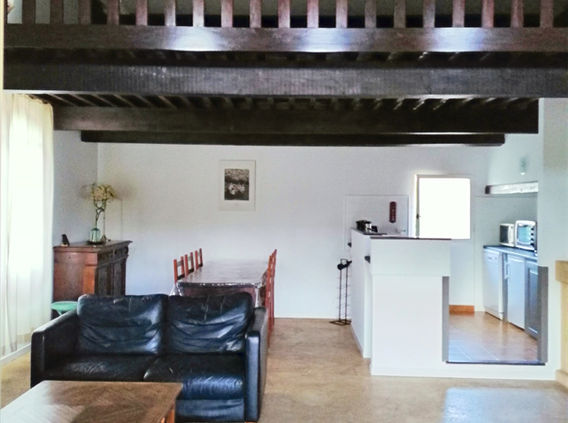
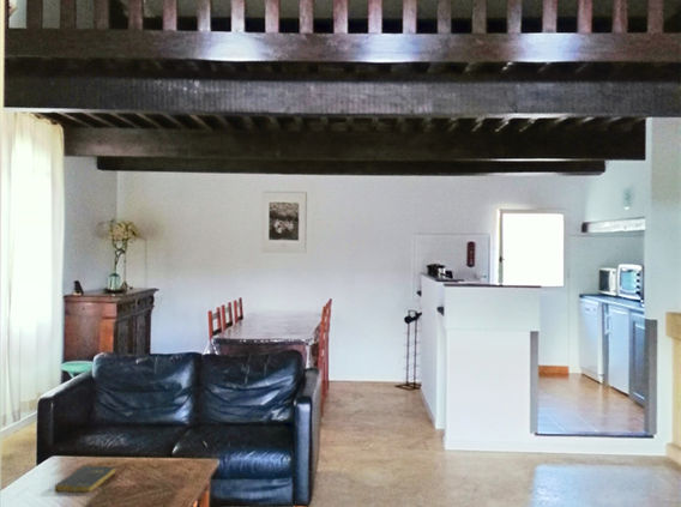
+ book [54,465,116,493]
